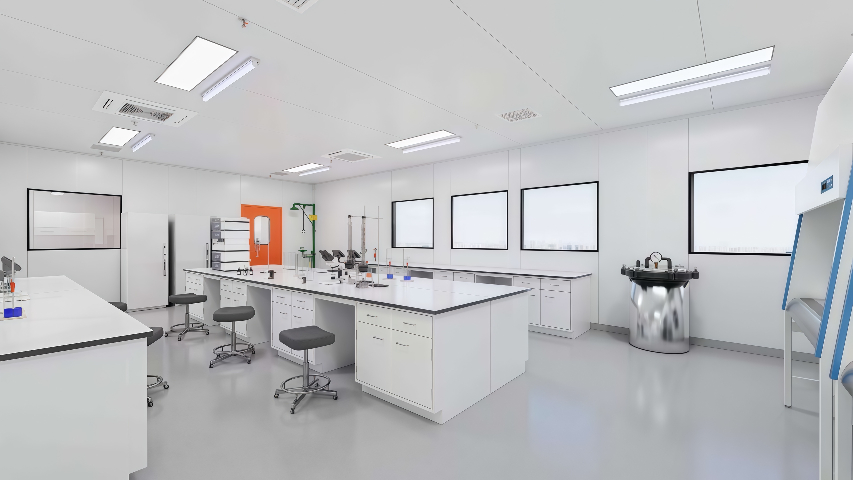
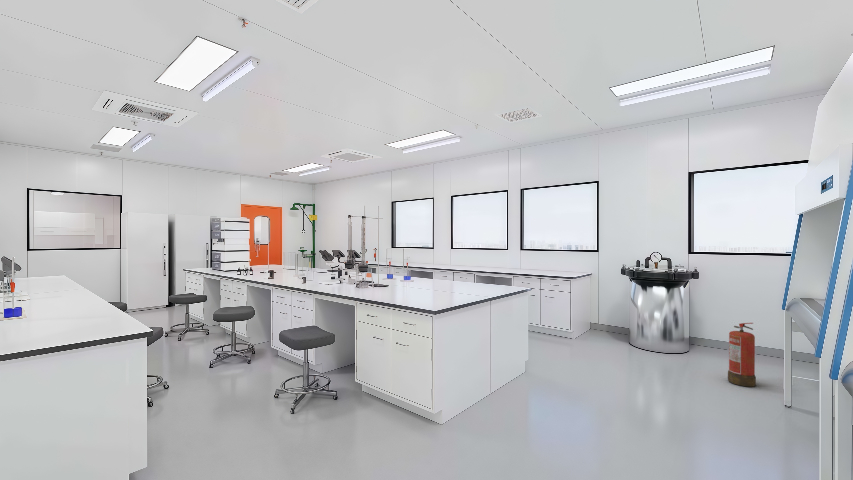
+ fire extinguisher [727,322,757,388]
